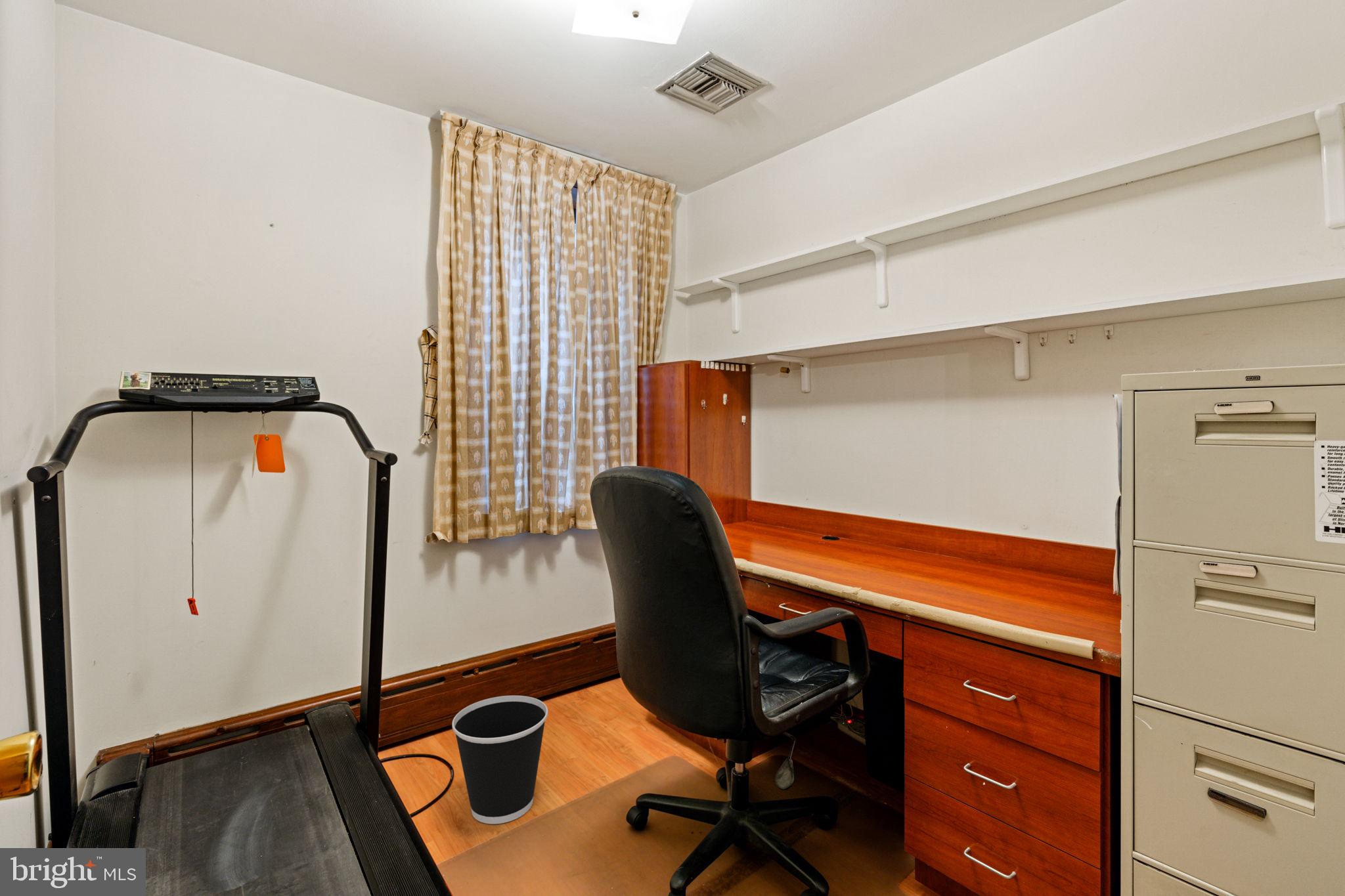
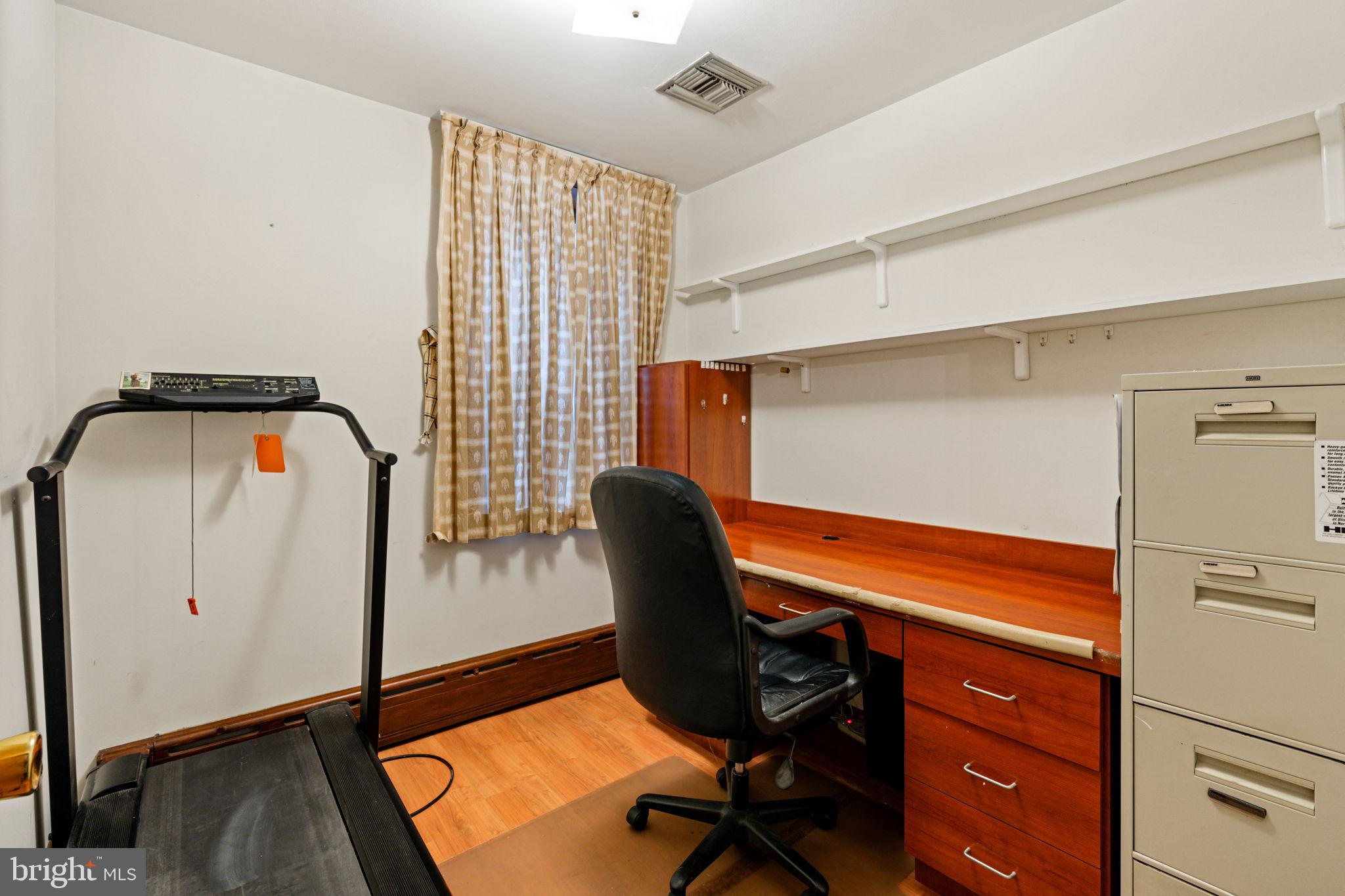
- wastebasket [452,695,548,824]
